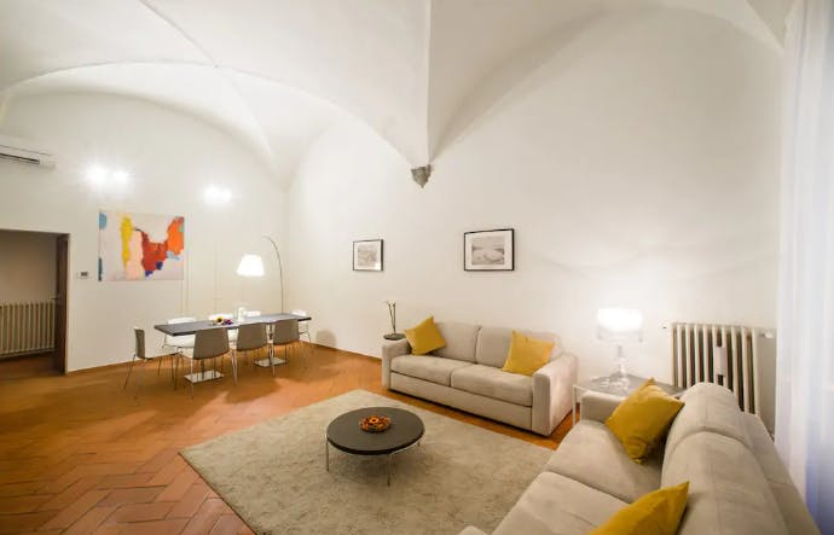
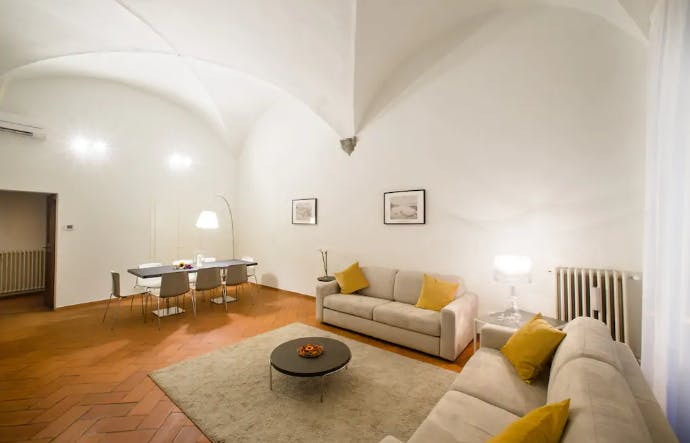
- wall art [97,207,186,283]
